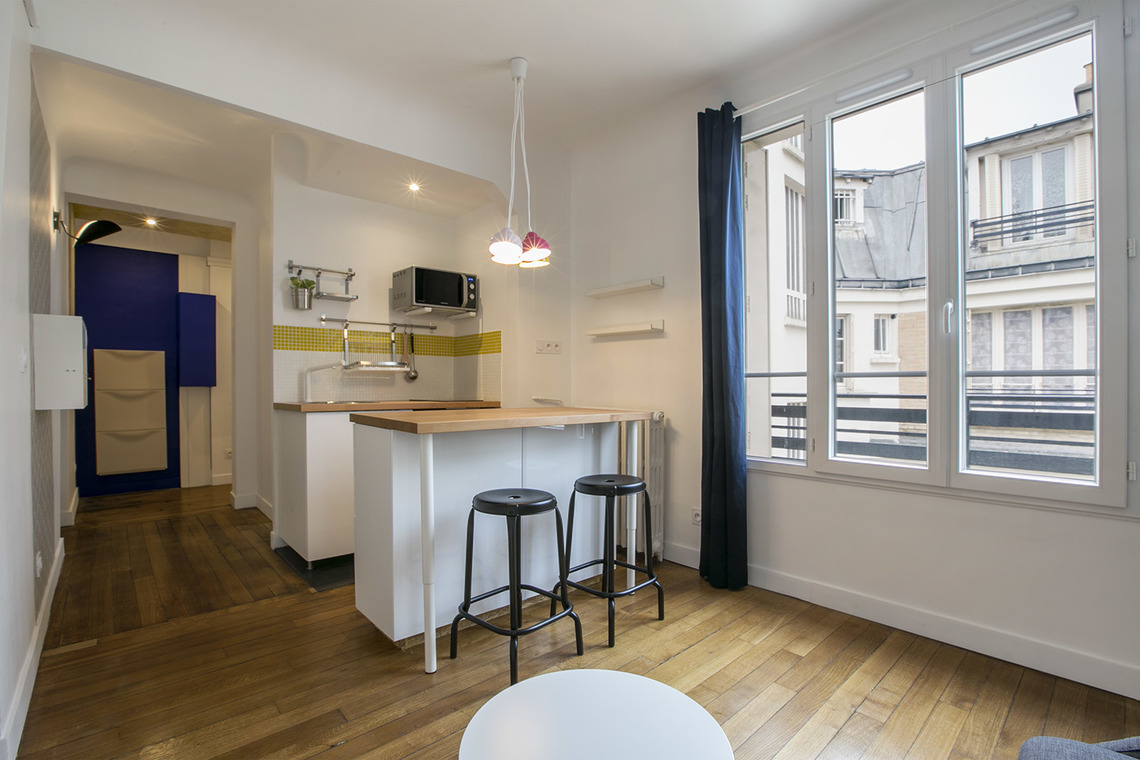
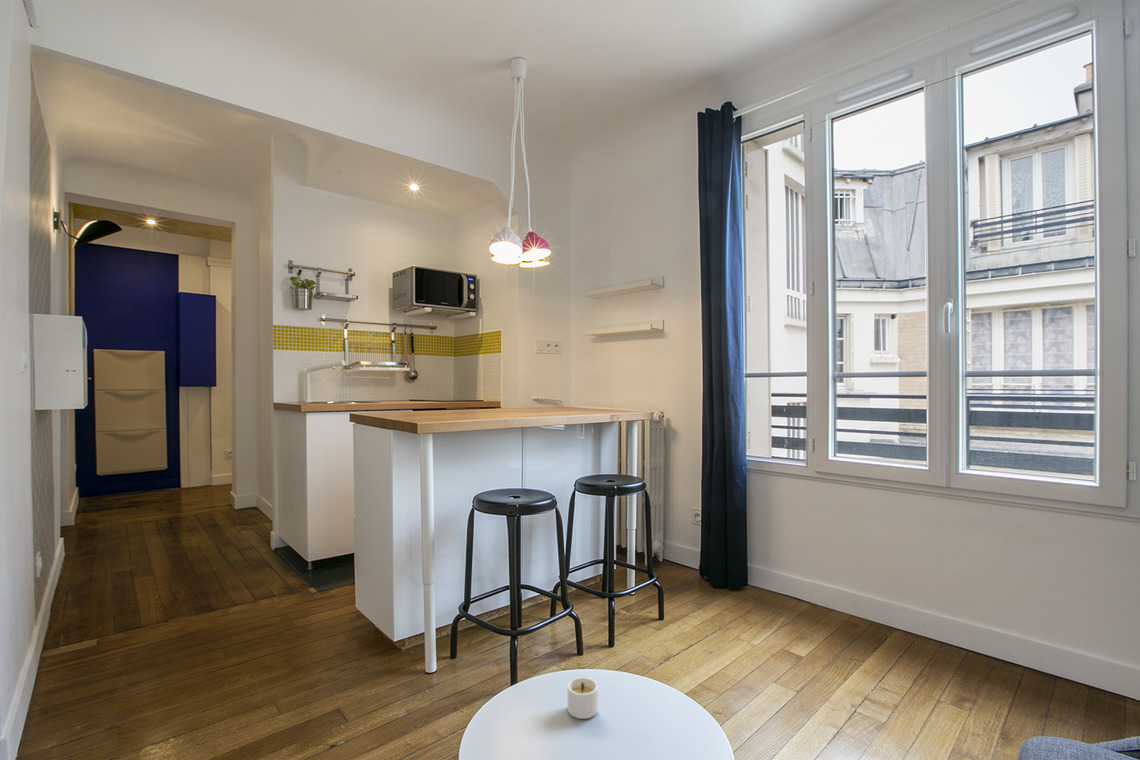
+ candle [567,676,599,720]
